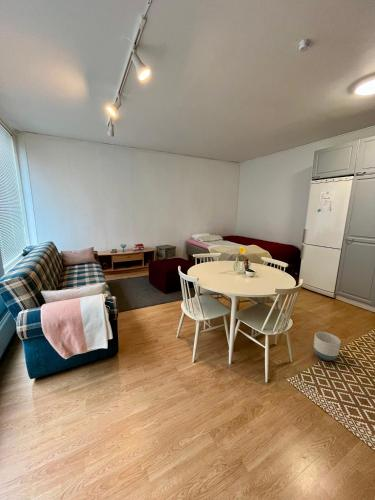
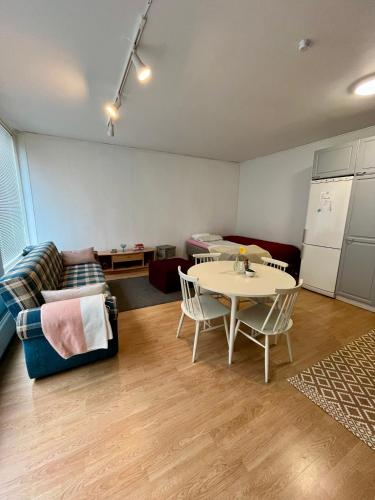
- planter [313,331,342,362]
